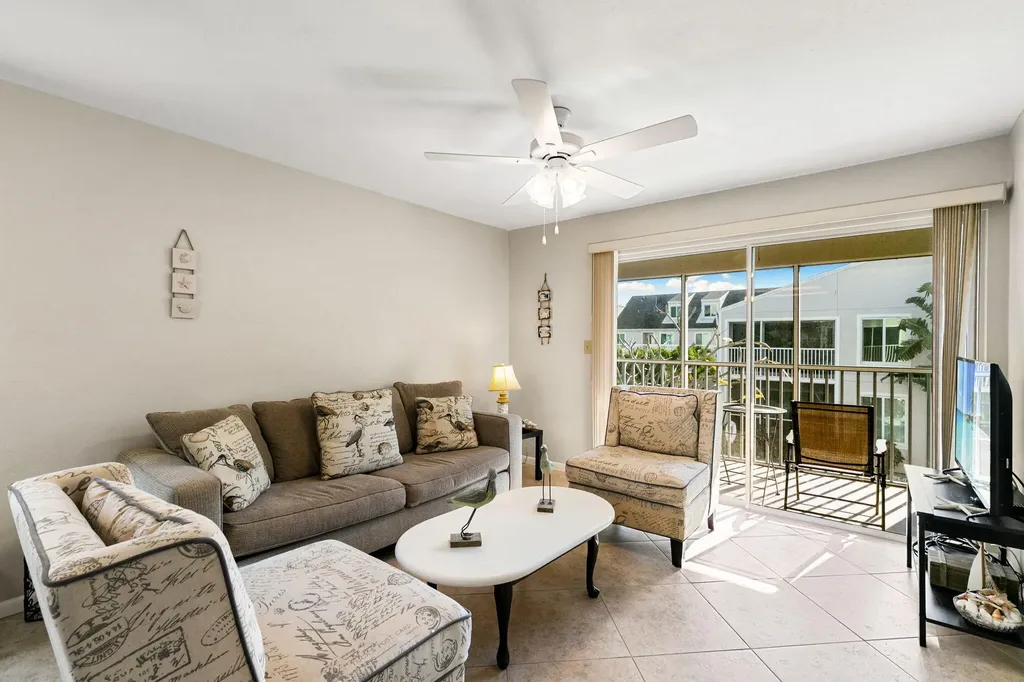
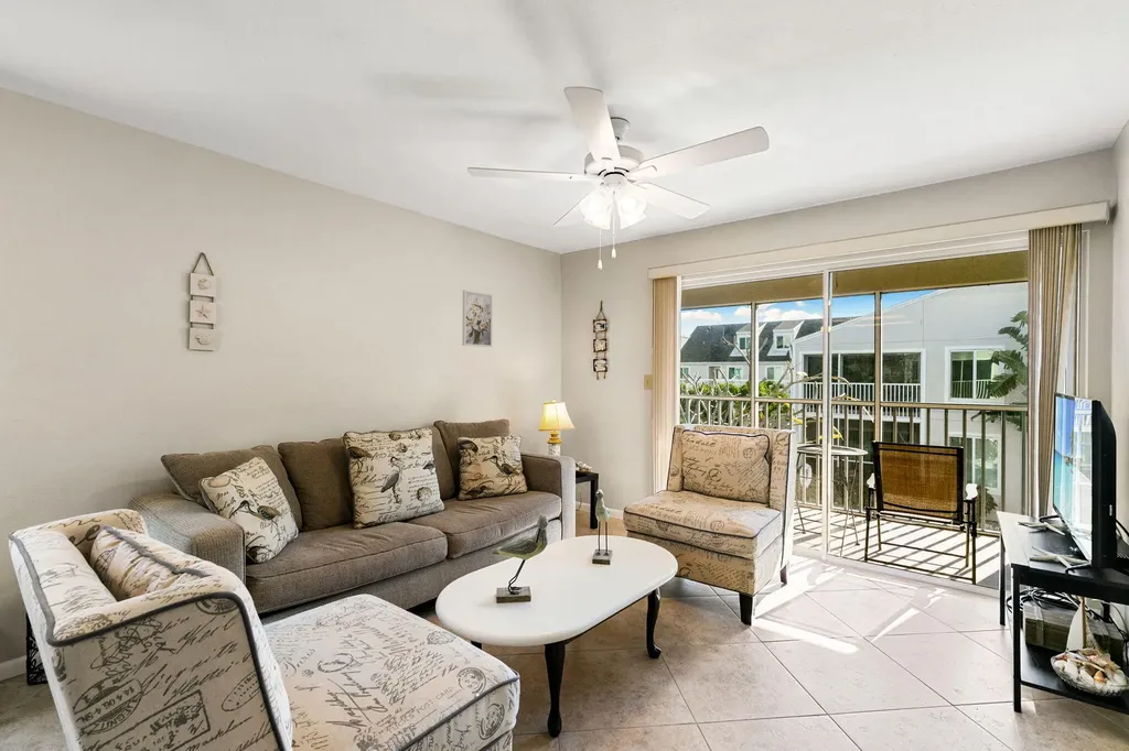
+ wall art [461,289,494,348]
